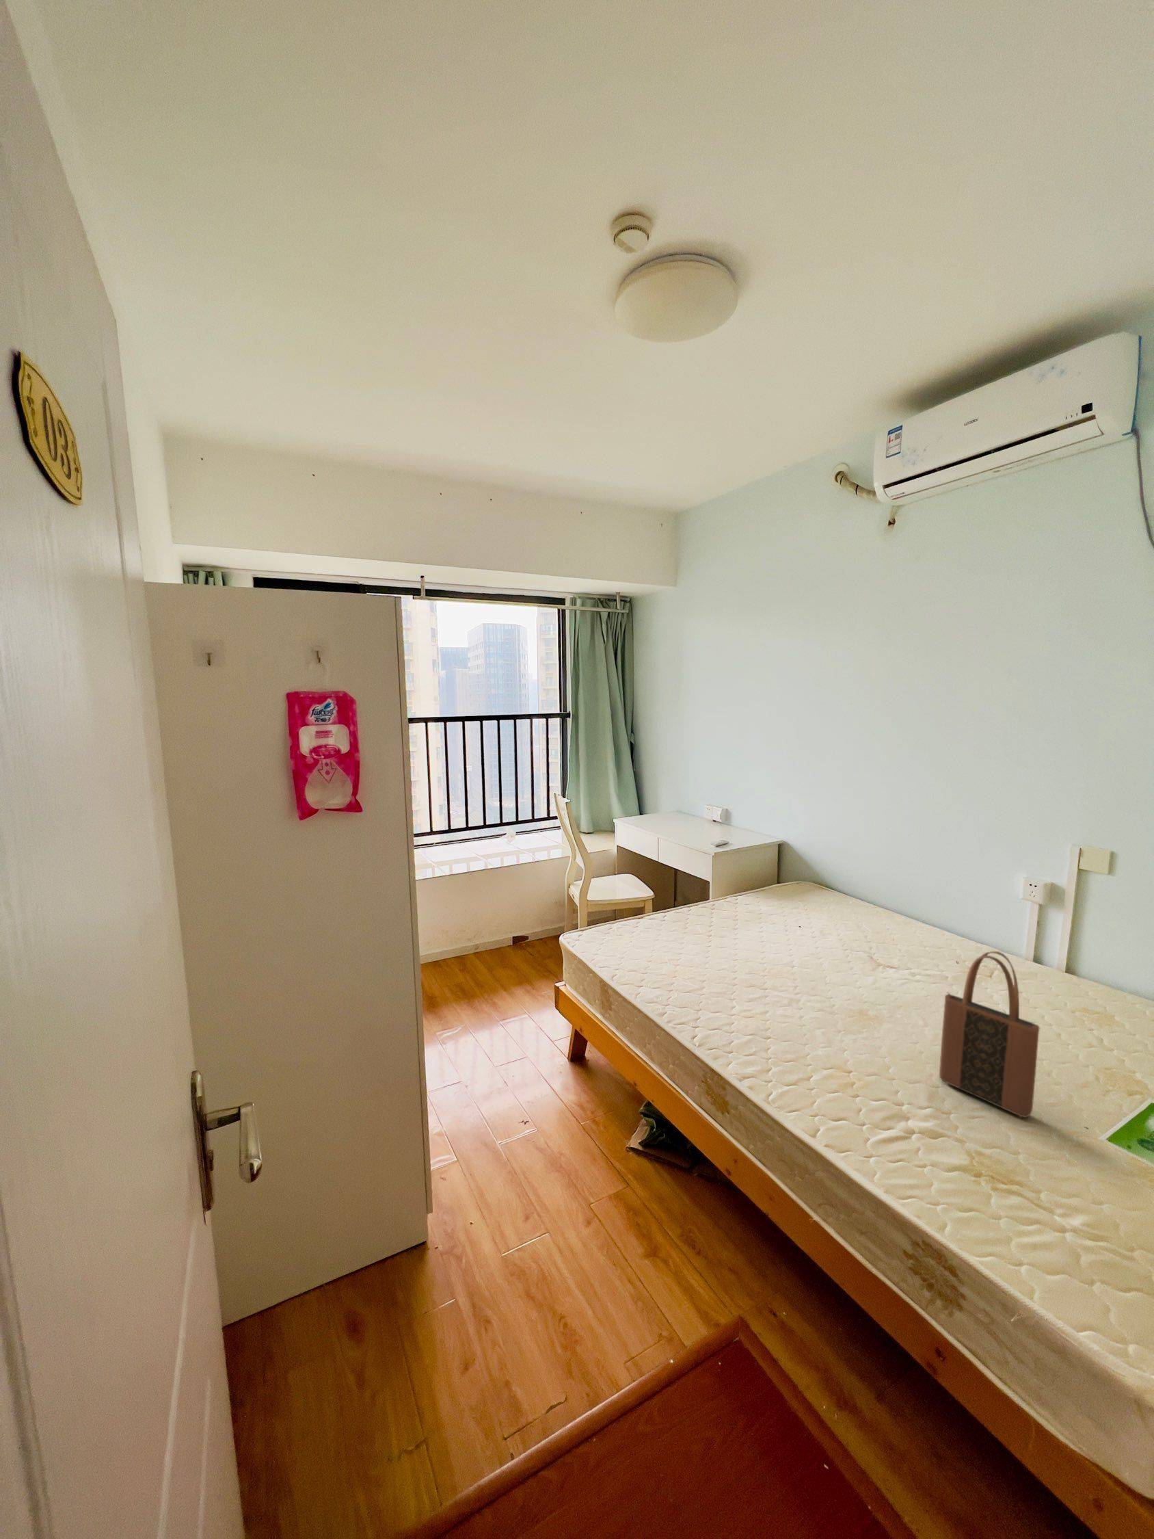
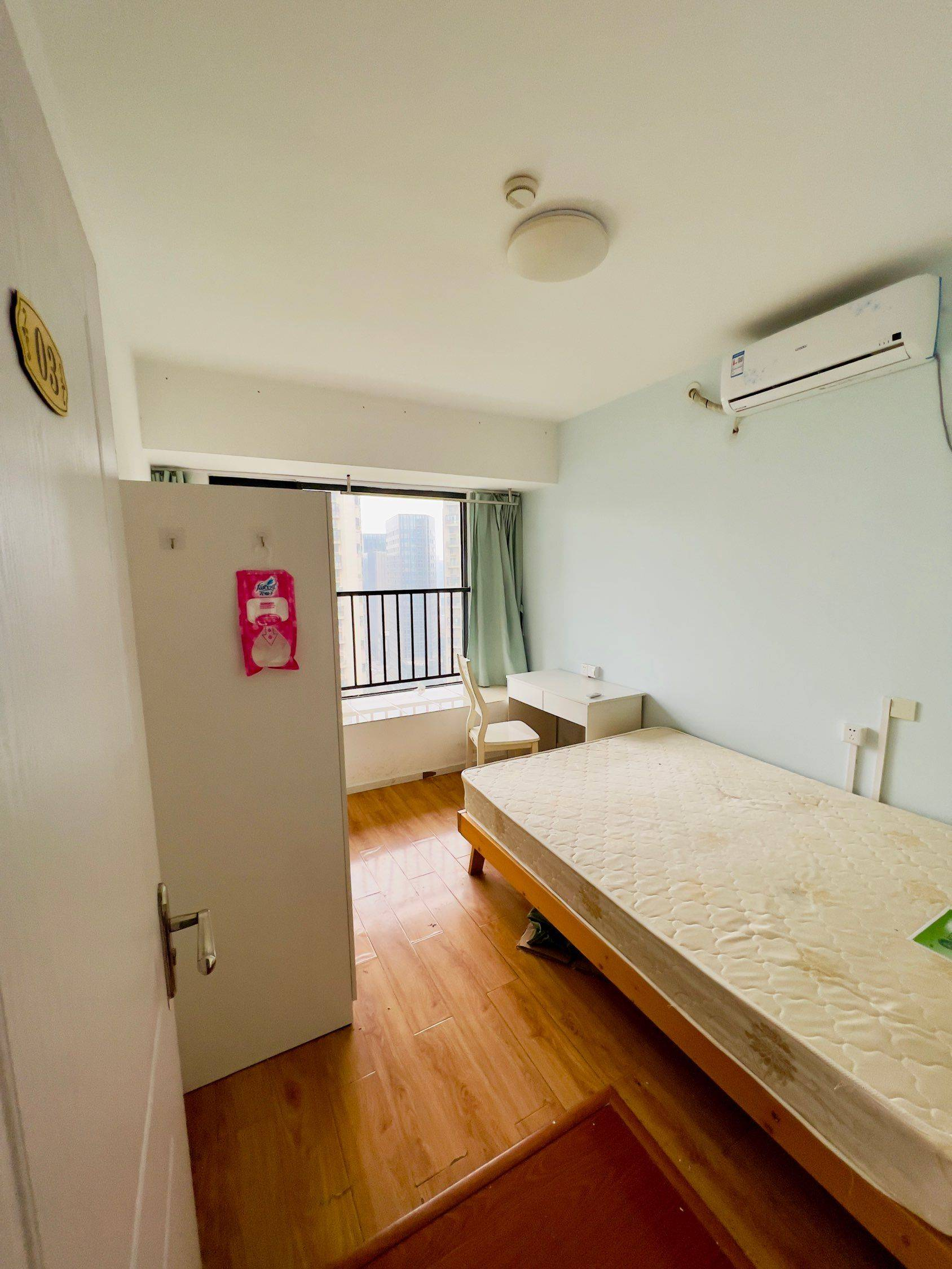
- tote bag [938,951,1040,1118]
